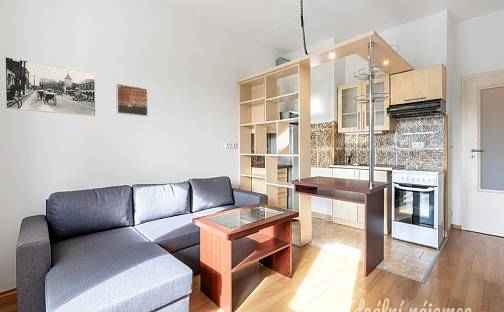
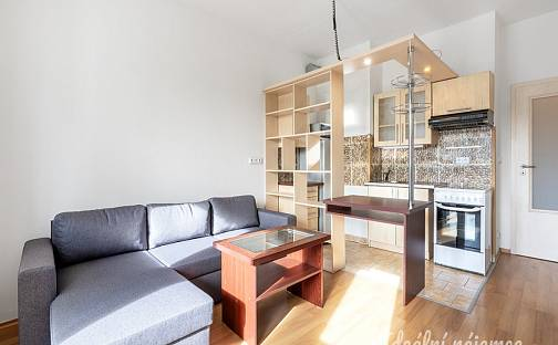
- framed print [115,83,149,117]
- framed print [4,56,97,117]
